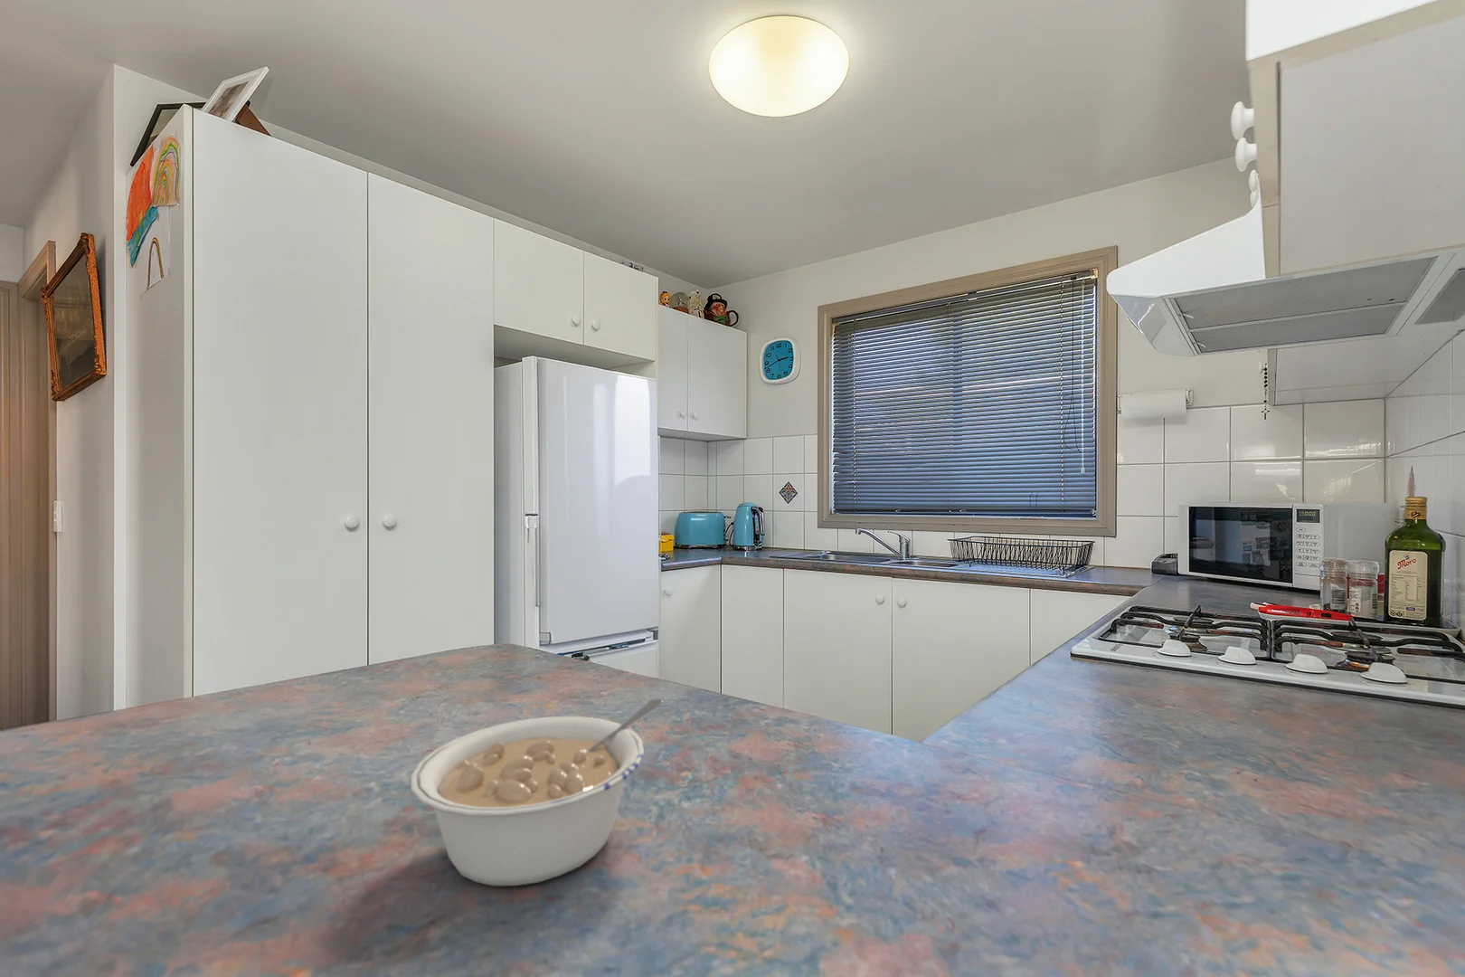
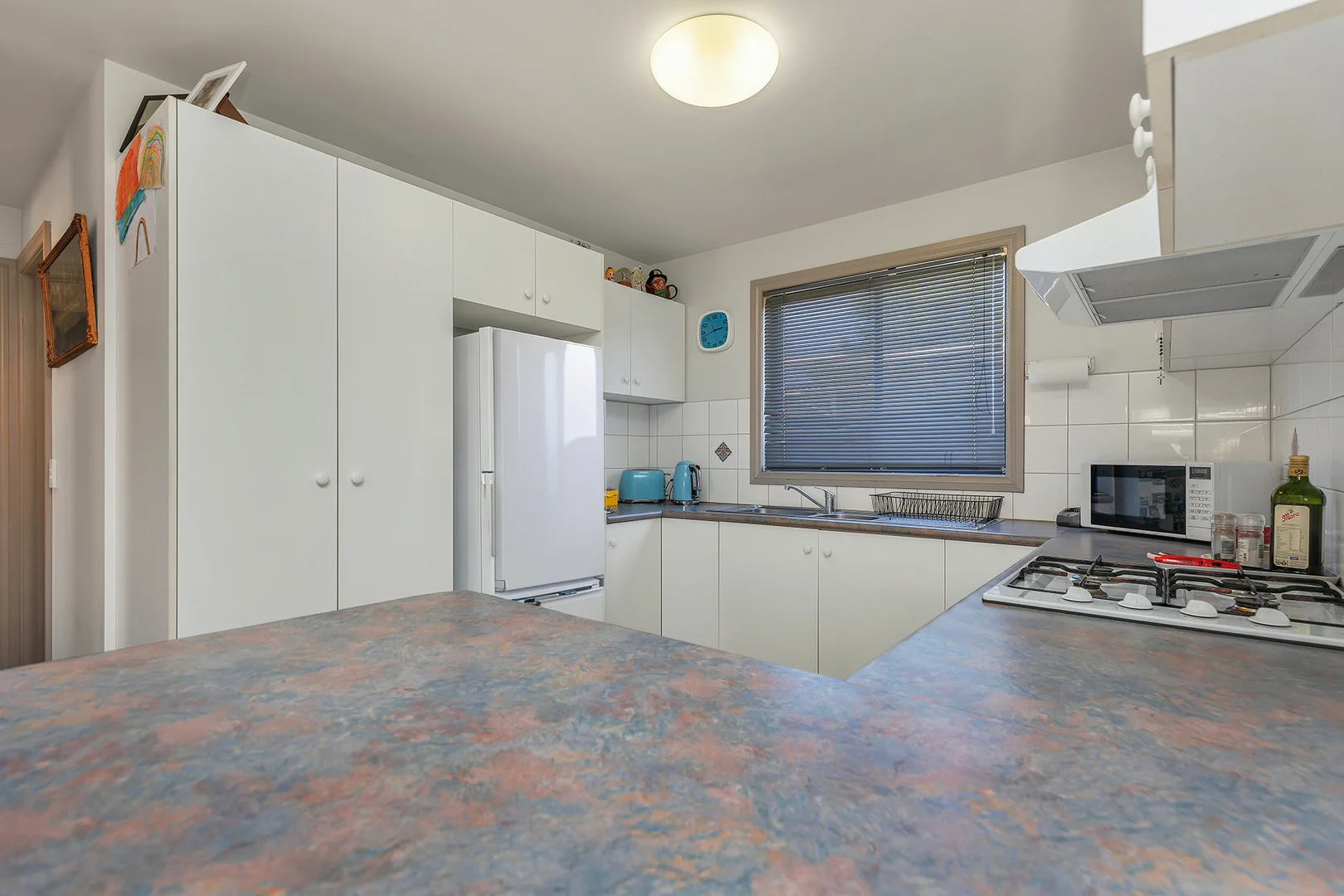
- legume [410,698,663,886]
